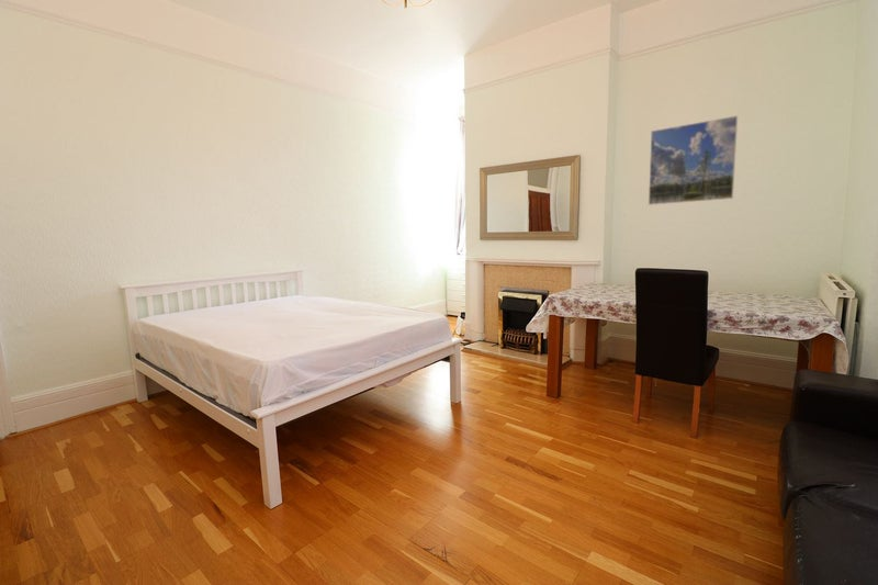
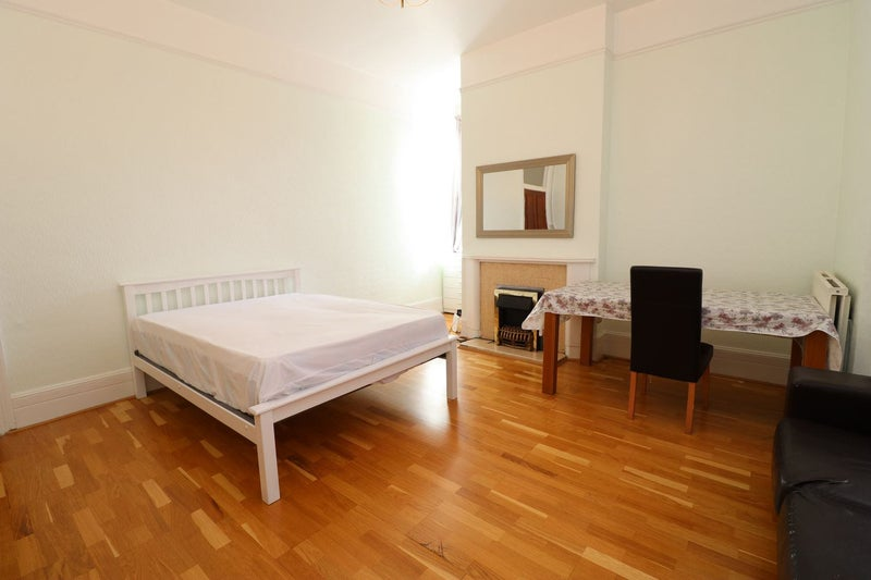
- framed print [648,114,739,206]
